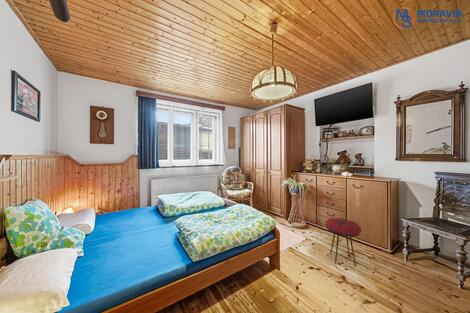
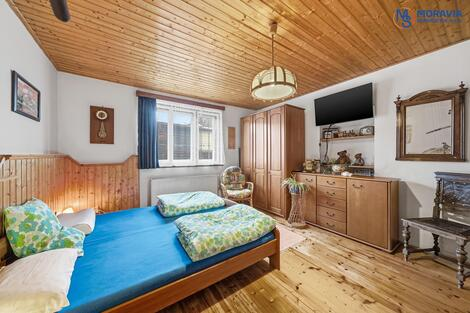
- stool [324,217,362,267]
